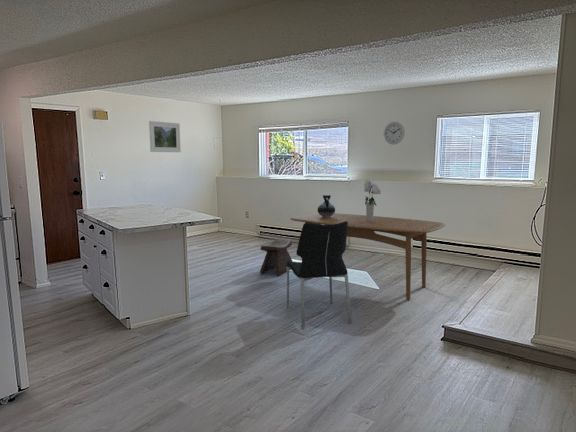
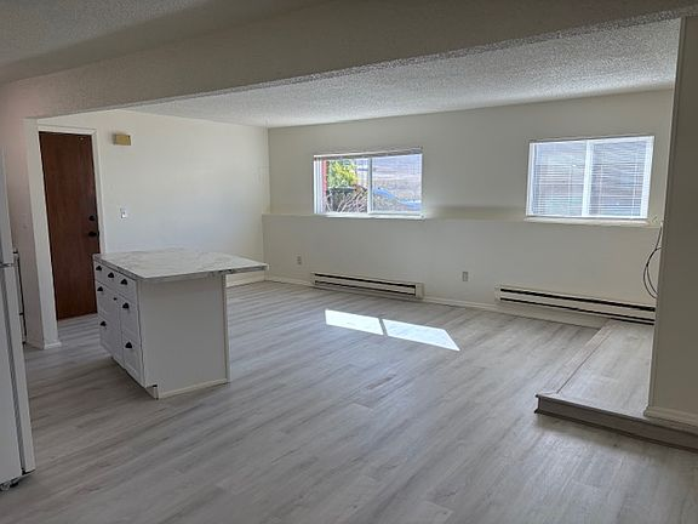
- ceramic jug [317,194,336,218]
- bouquet [363,177,382,222]
- wall clock [382,121,406,145]
- dining table [289,212,446,300]
- stool [259,238,293,277]
- chair [286,221,353,329]
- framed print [148,120,182,153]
